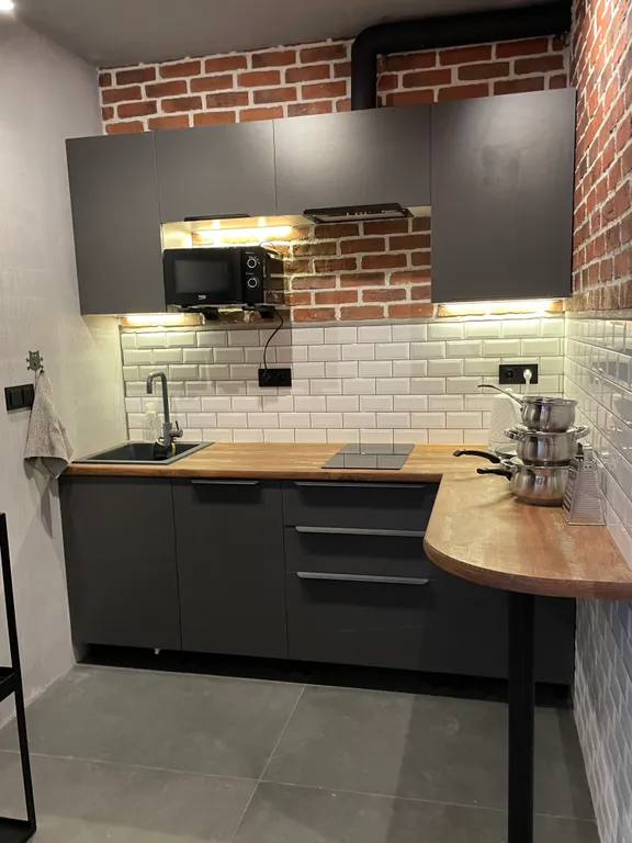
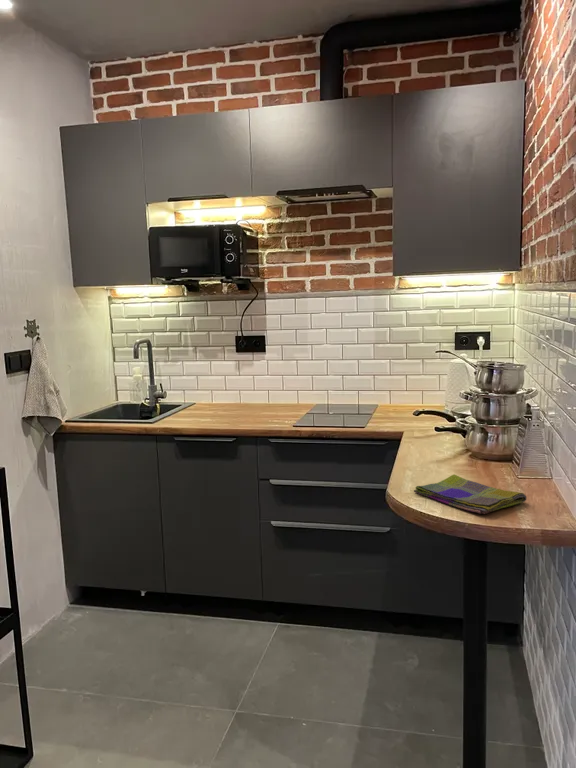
+ dish towel [413,473,528,515]
